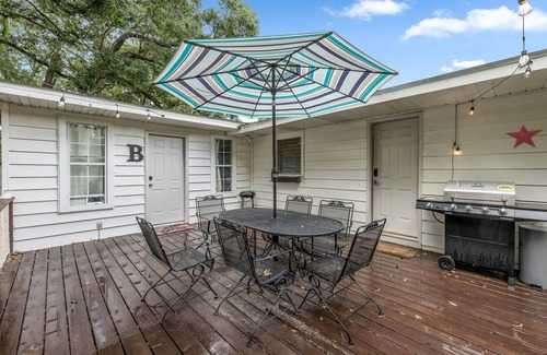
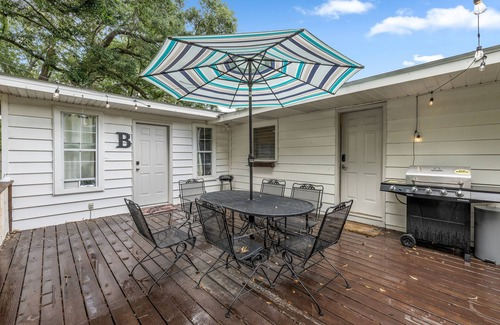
- decorative star [504,123,545,150]
